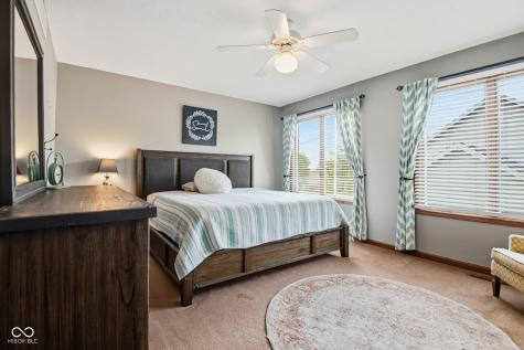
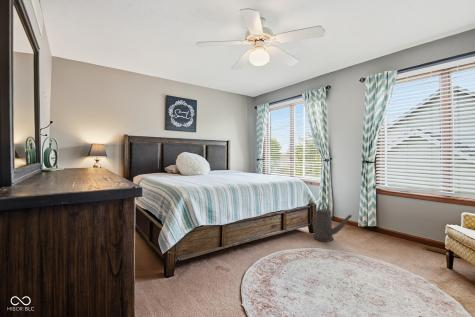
+ watering can [310,201,353,243]
